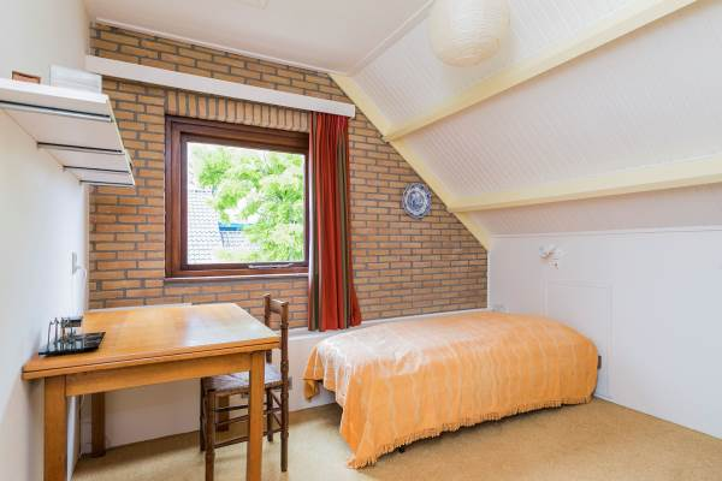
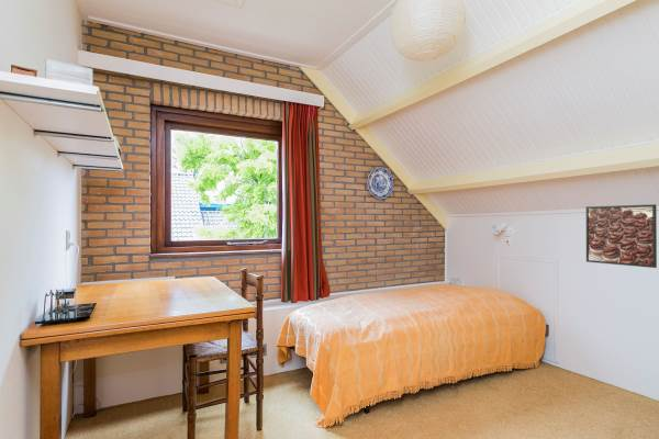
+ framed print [585,203,658,269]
